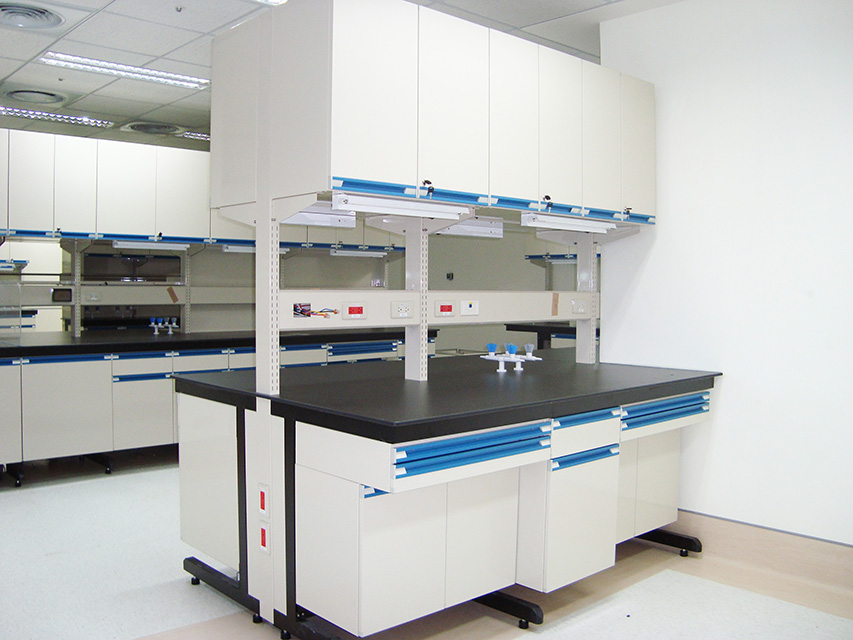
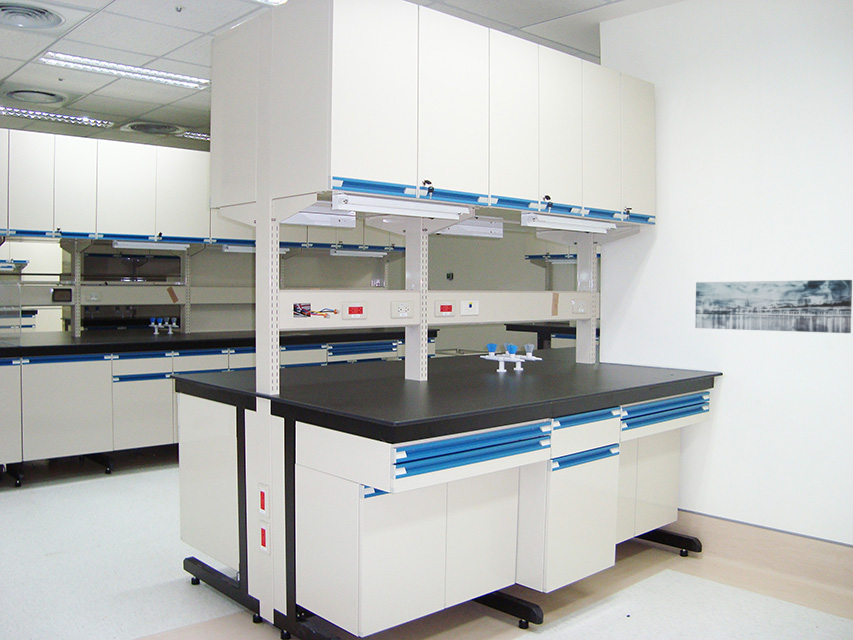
+ wall art [694,279,853,334]
